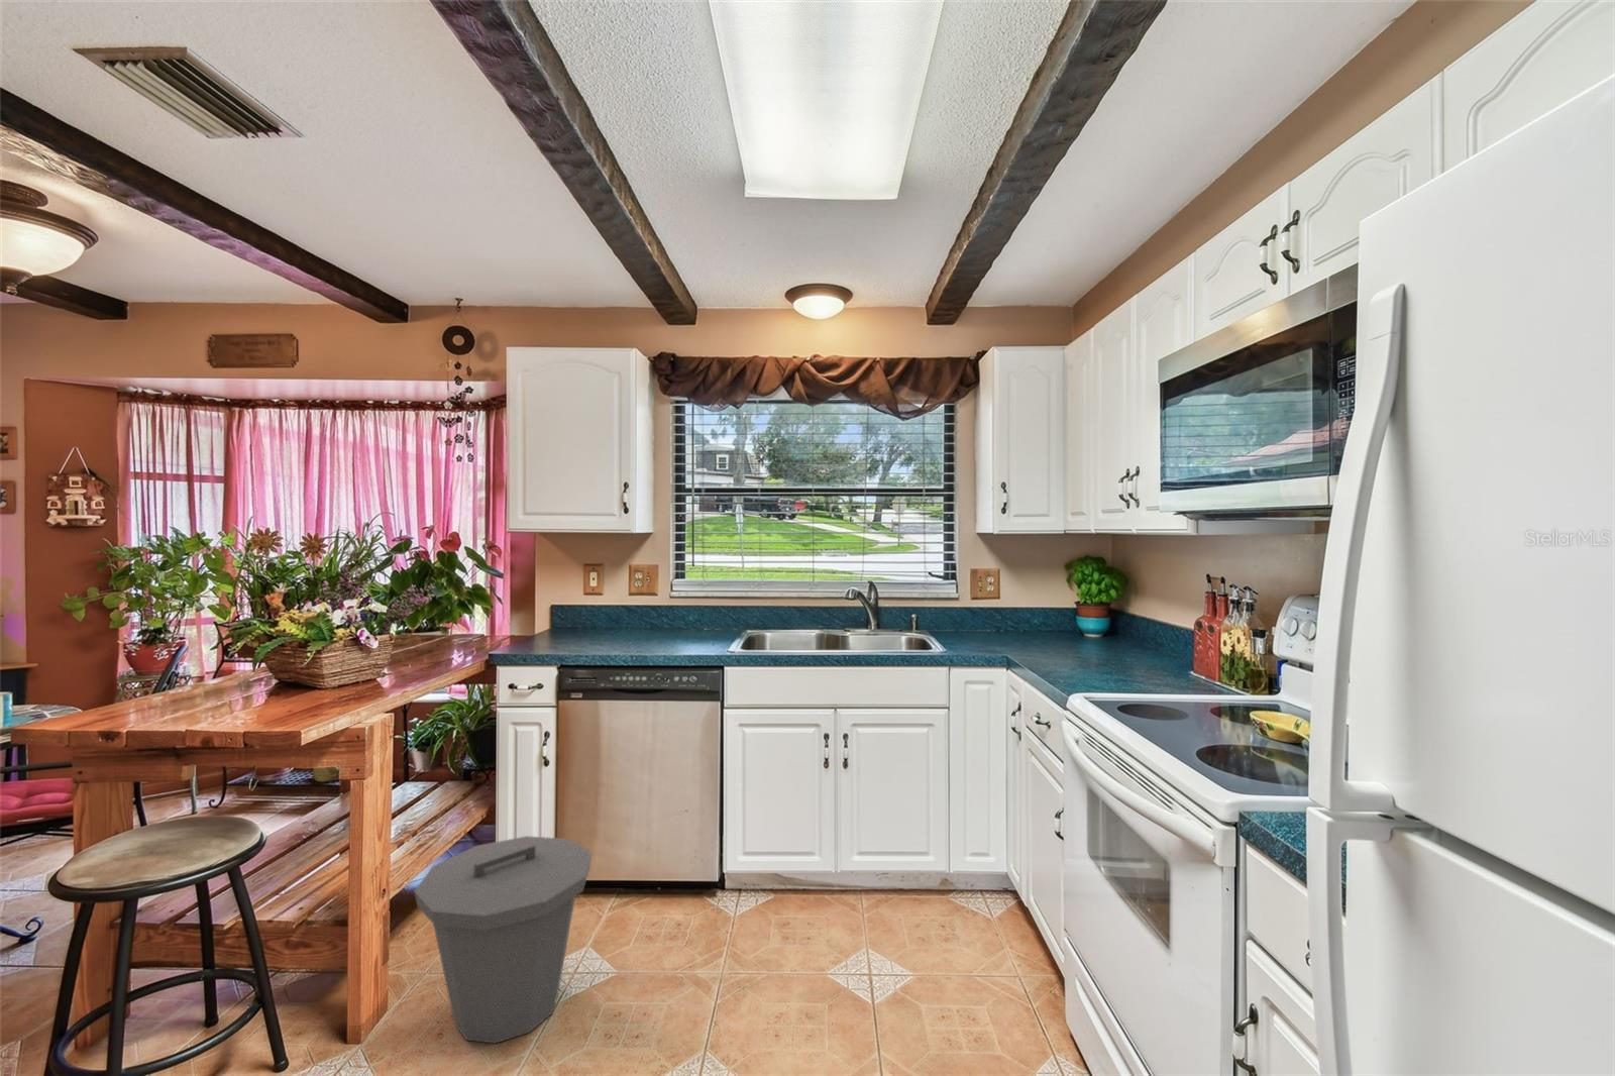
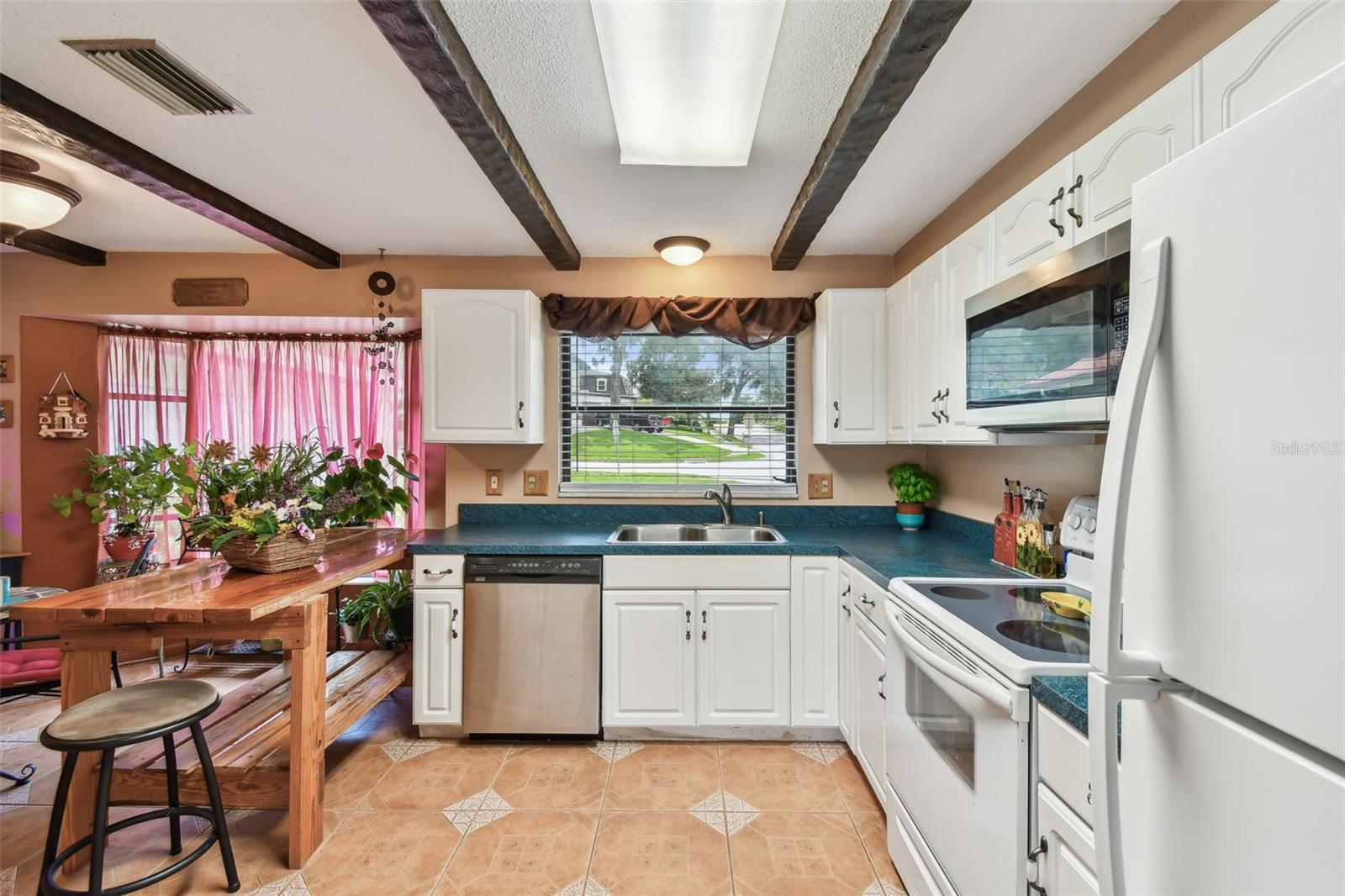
- trash can [413,835,592,1045]
